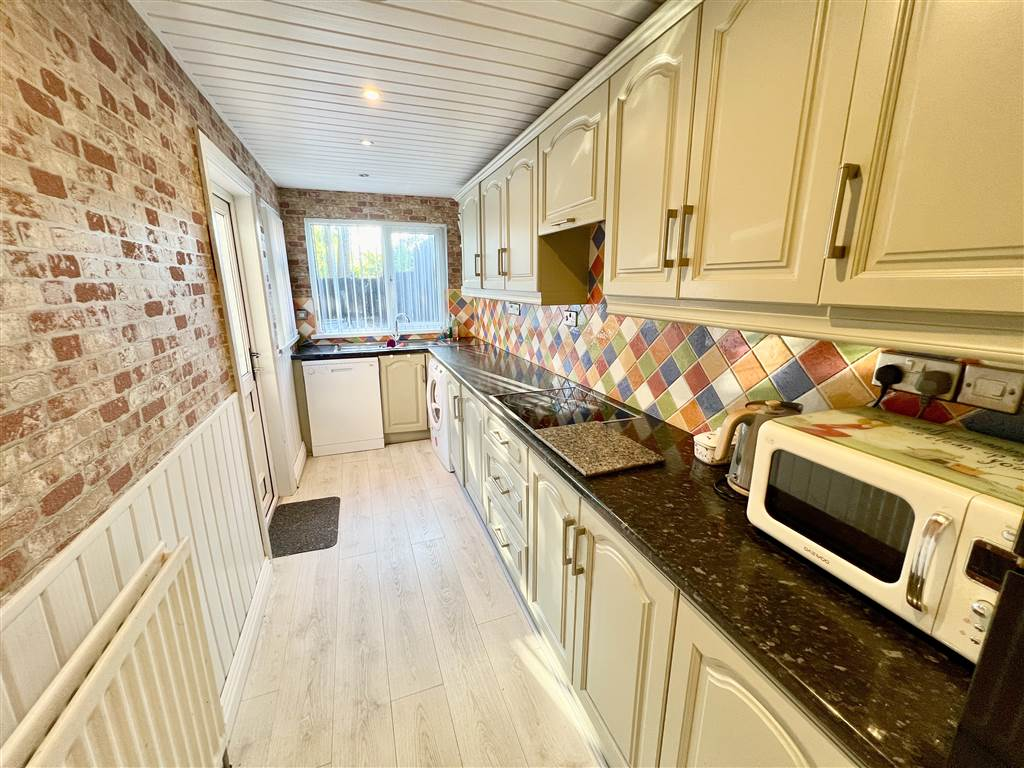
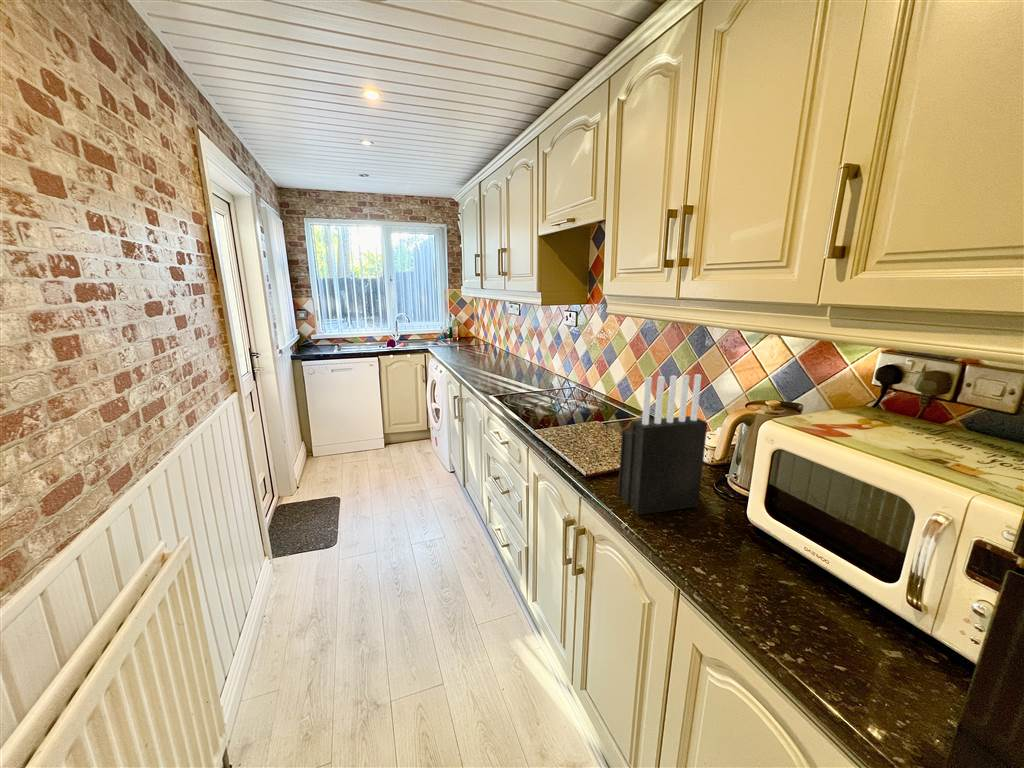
+ knife block [617,373,709,516]
